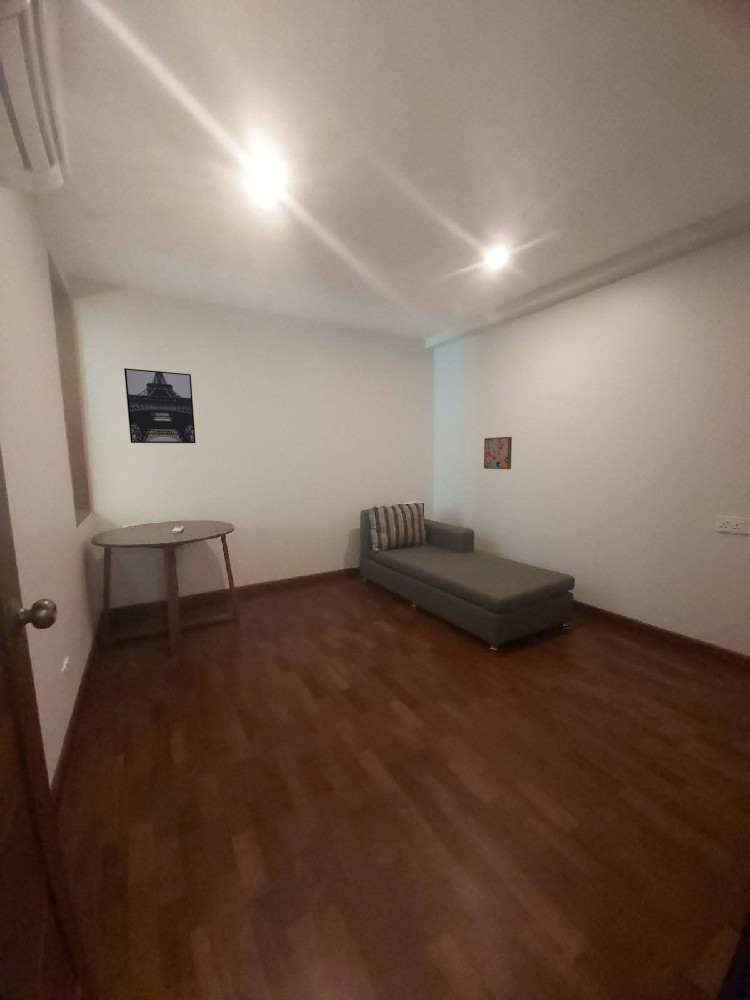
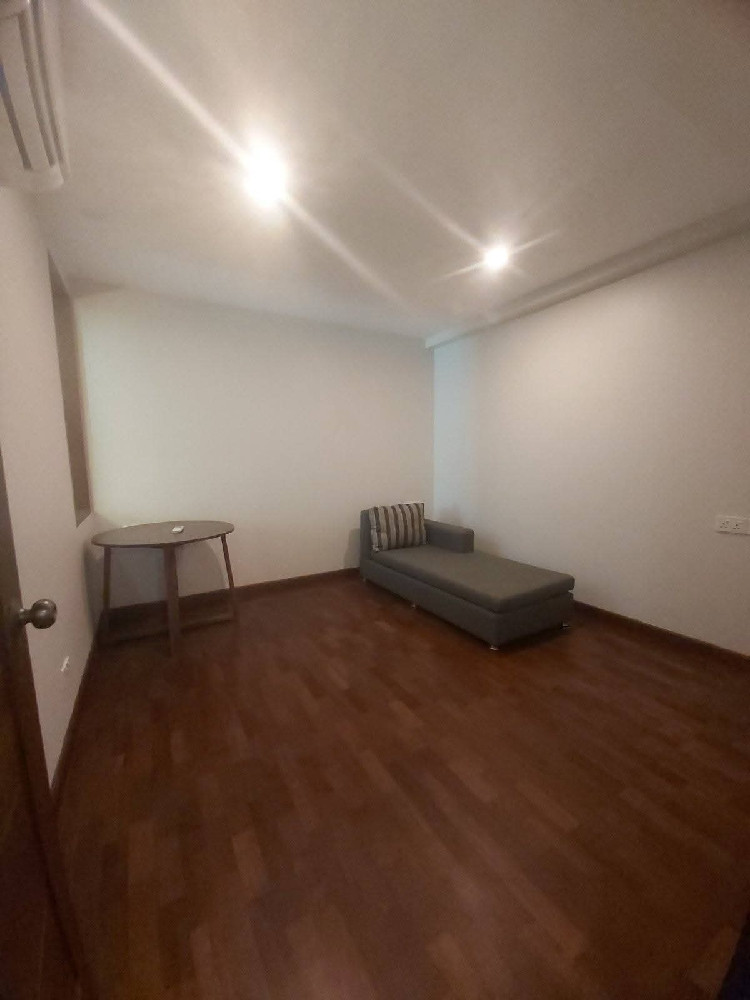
- wall art [123,367,197,444]
- wall art [483,436,513,470]
